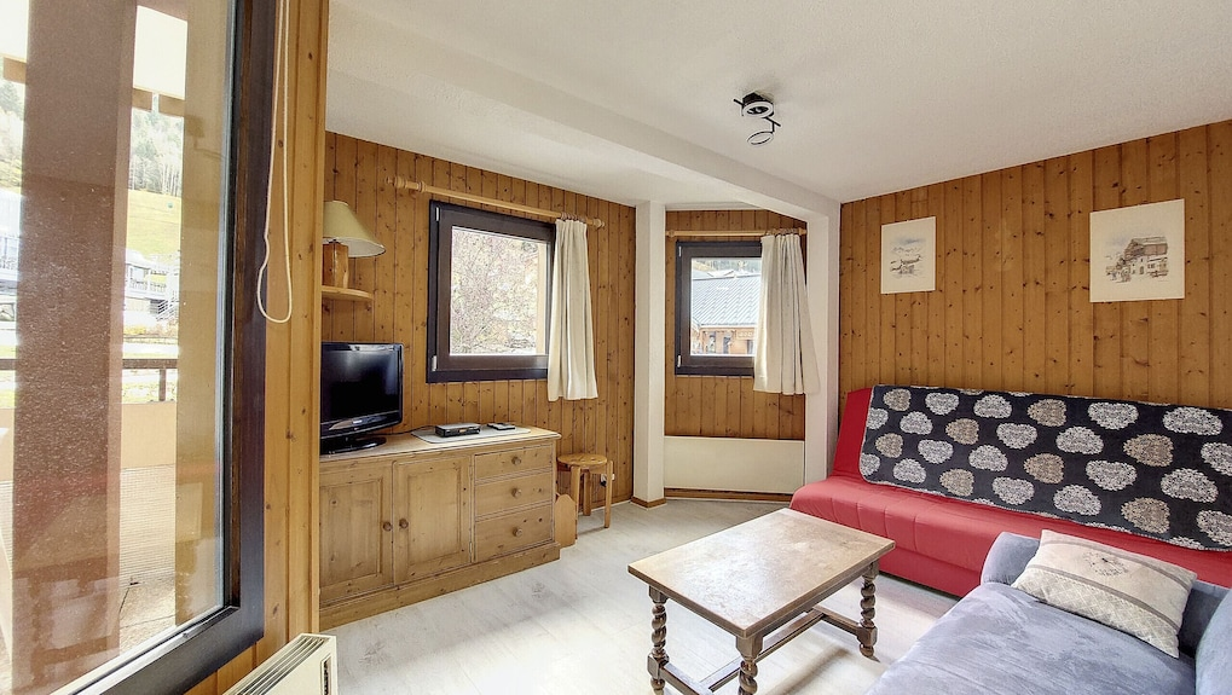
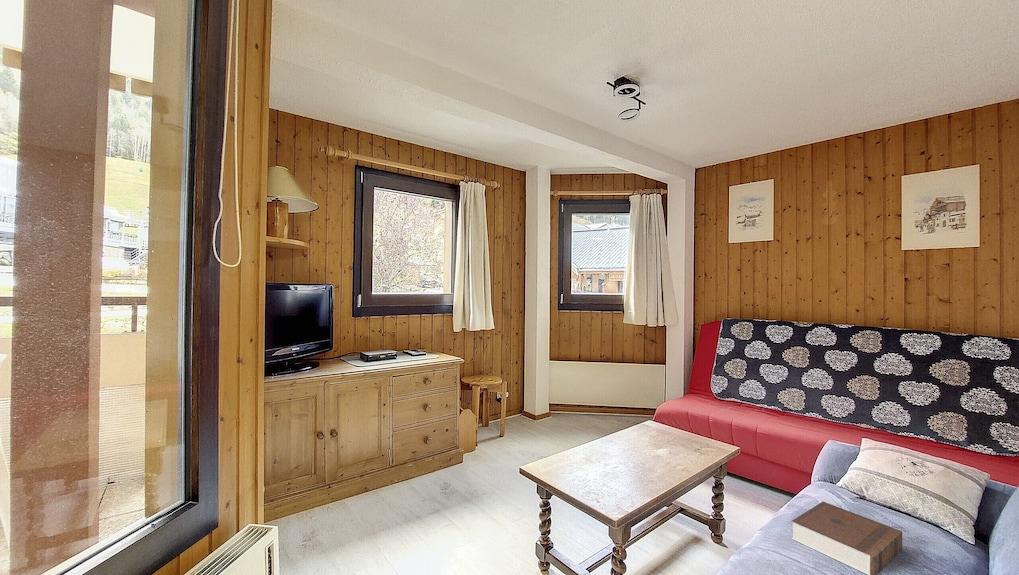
+ book [790,501,903,575]
